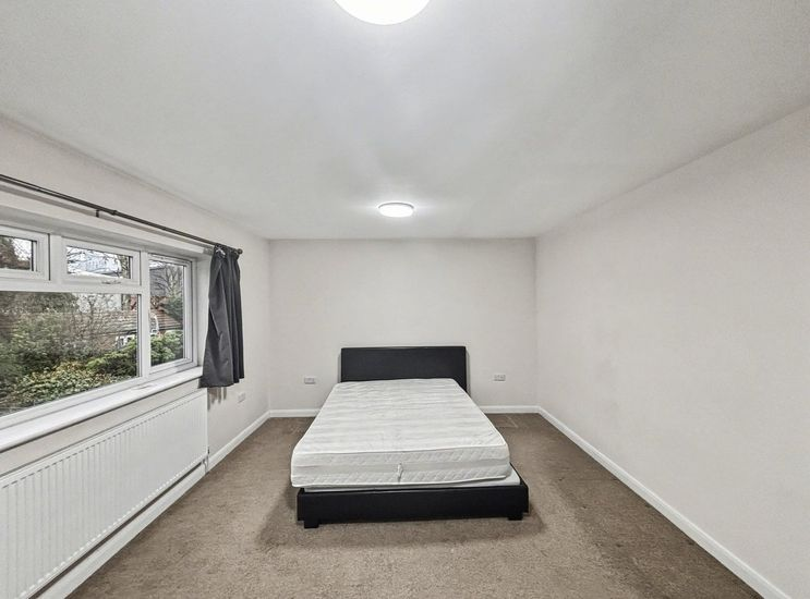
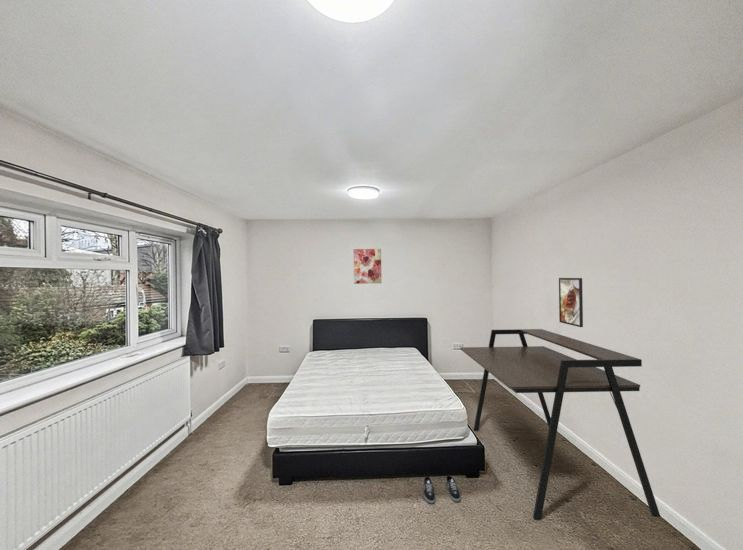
+ shoe [422,474,462,504]
+ desk [459,328,661,520]
+ wall art [353,248,382,285]
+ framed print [558,277,584,328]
